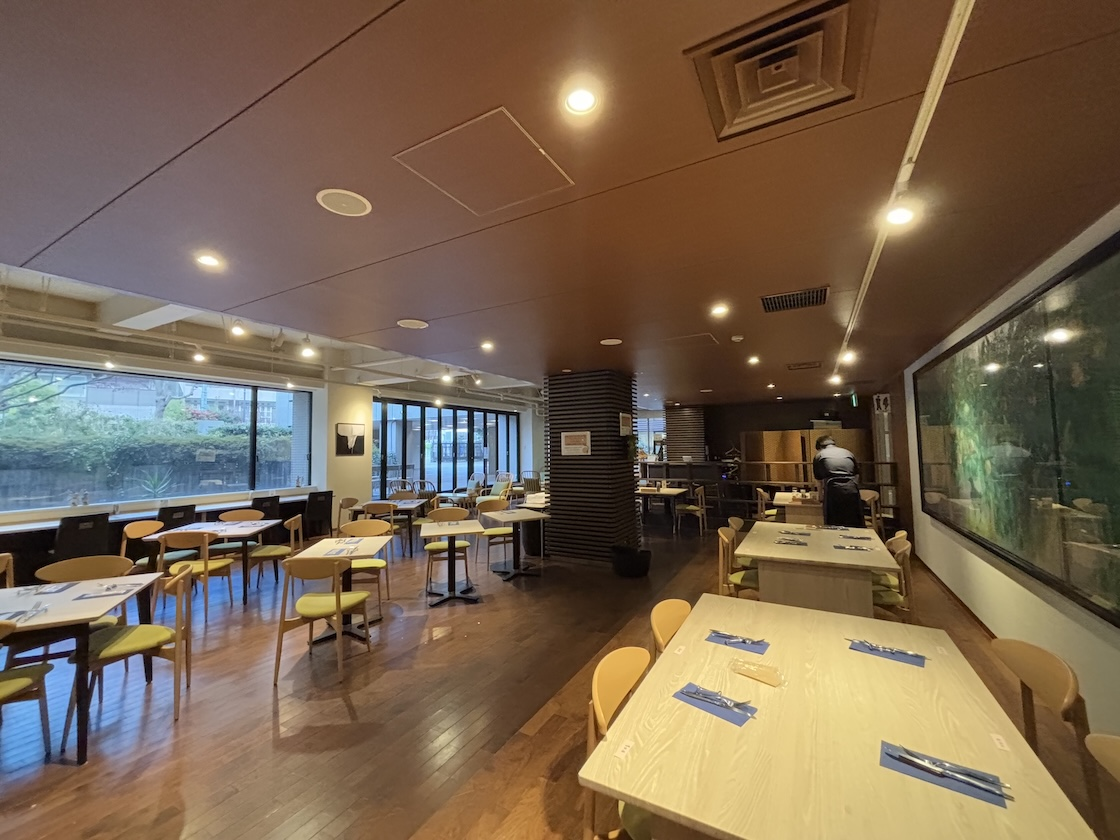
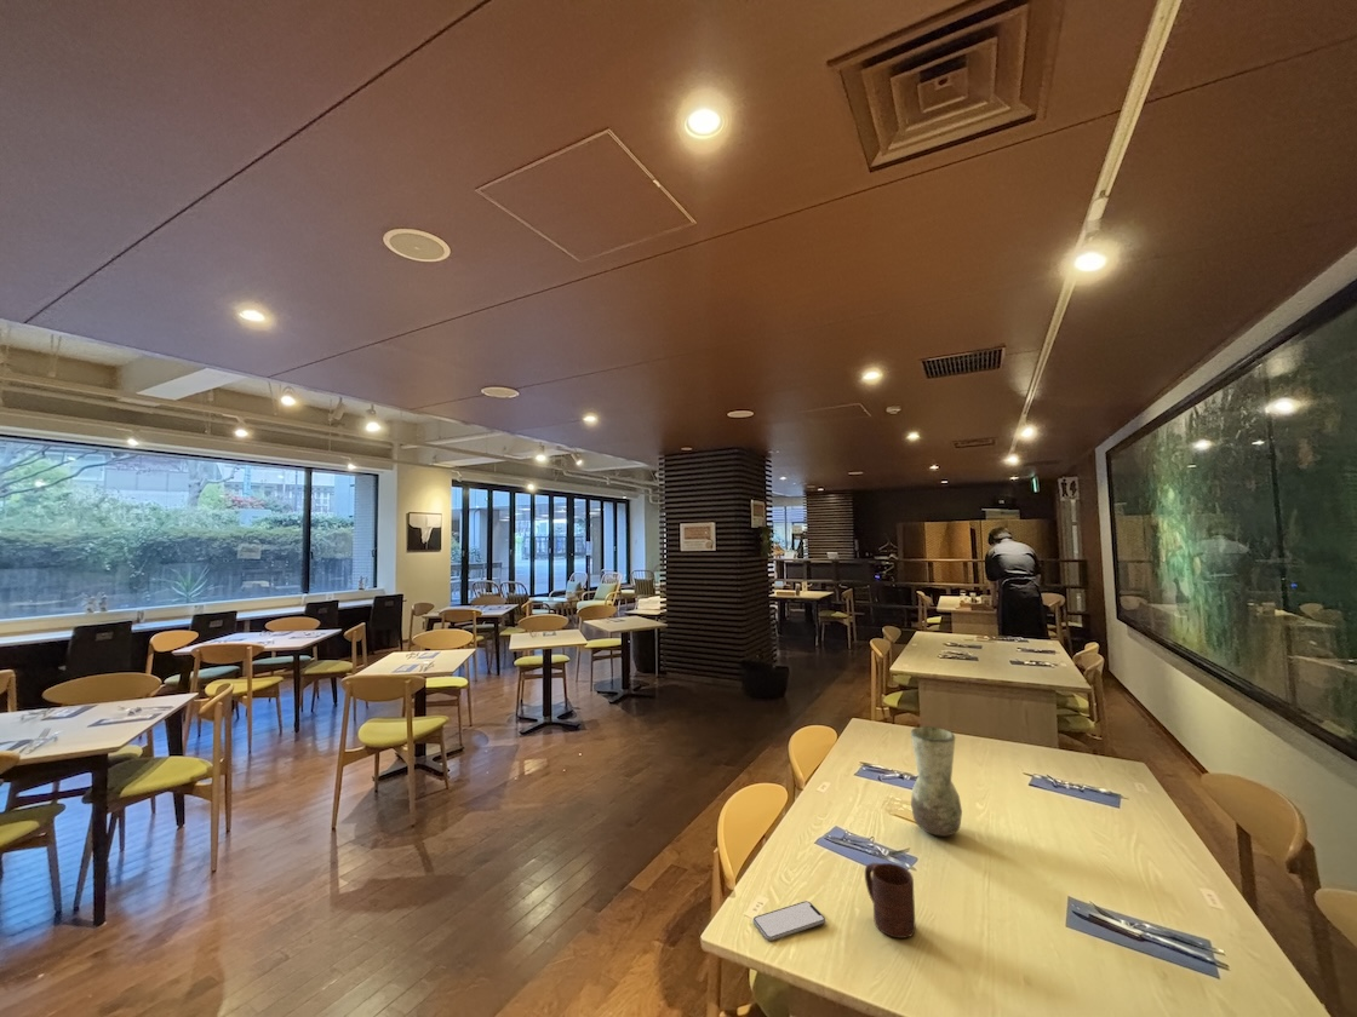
+ vase [910,725,963,838]
+ smartphone [751,900,828,942]
+ cup [864,862,916,940]
